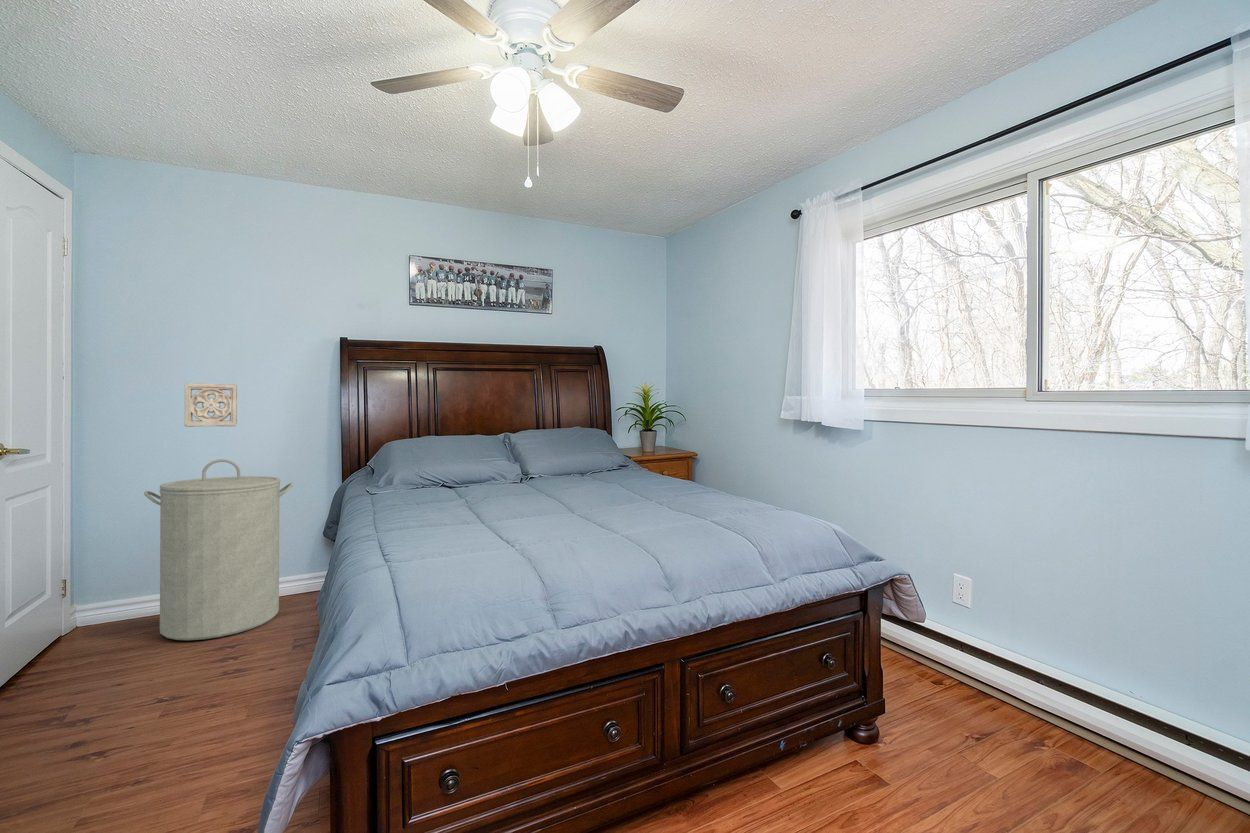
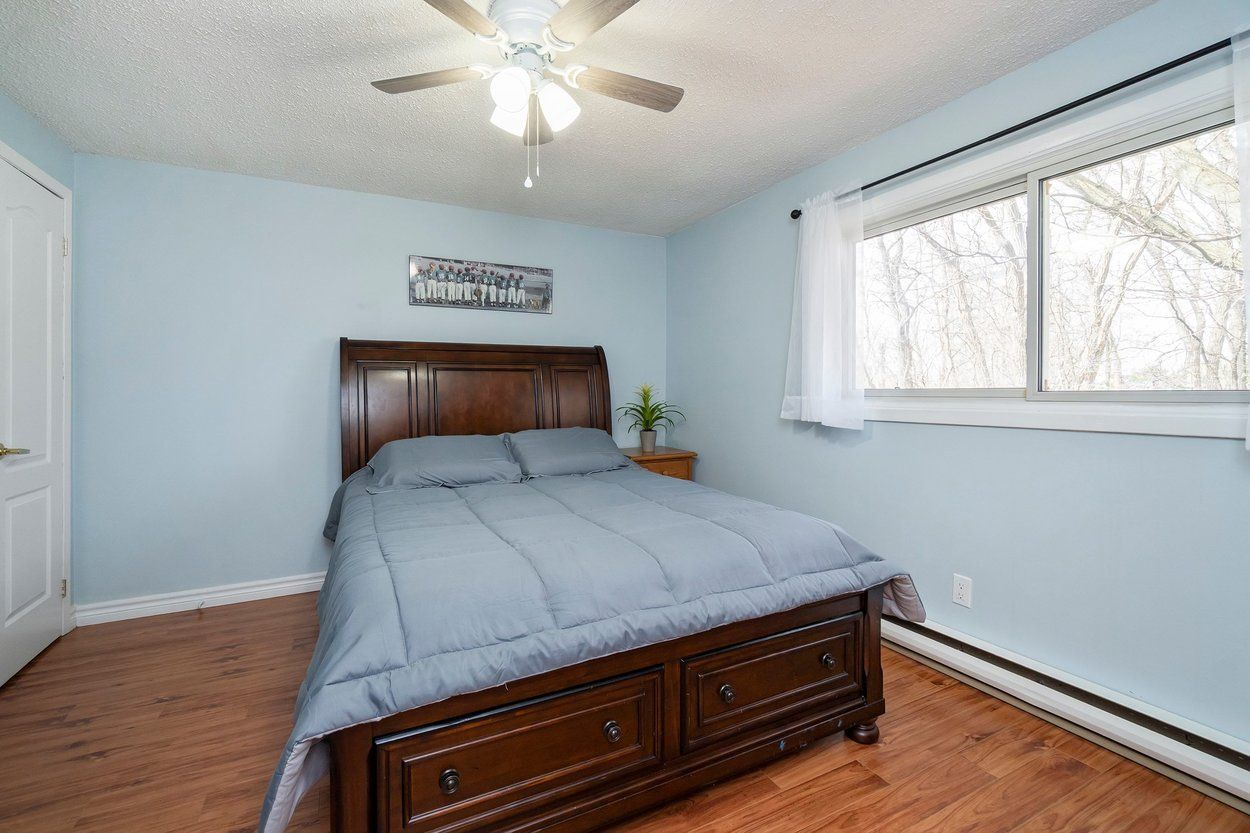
- laundry hamper [143,458,294,641]
- wall ornament [183,382,238,428]
